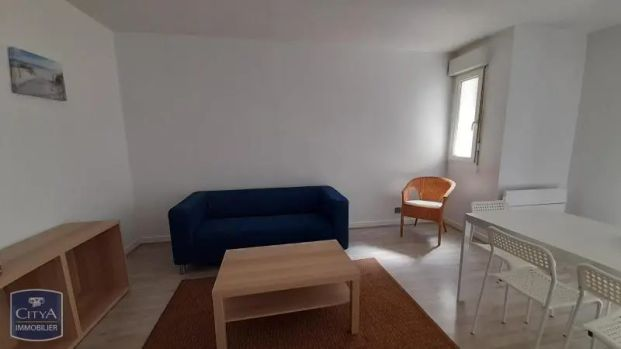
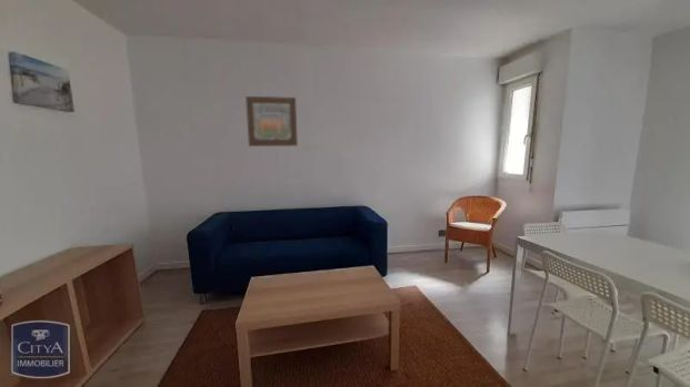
+ wall art [244,95,299,147]
